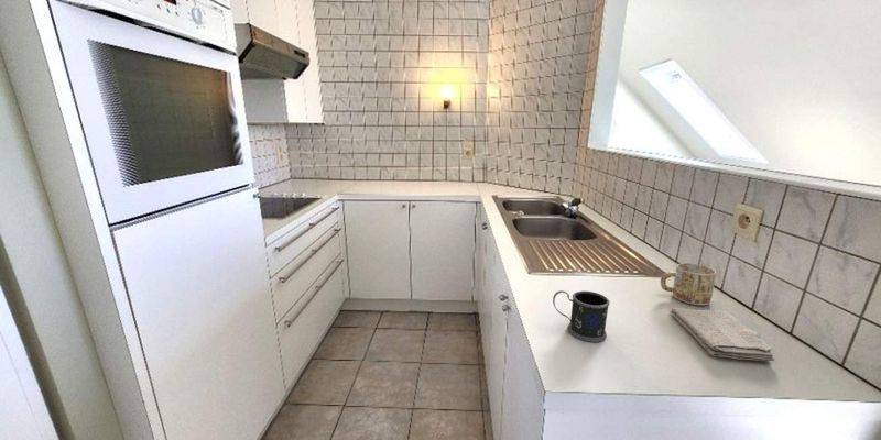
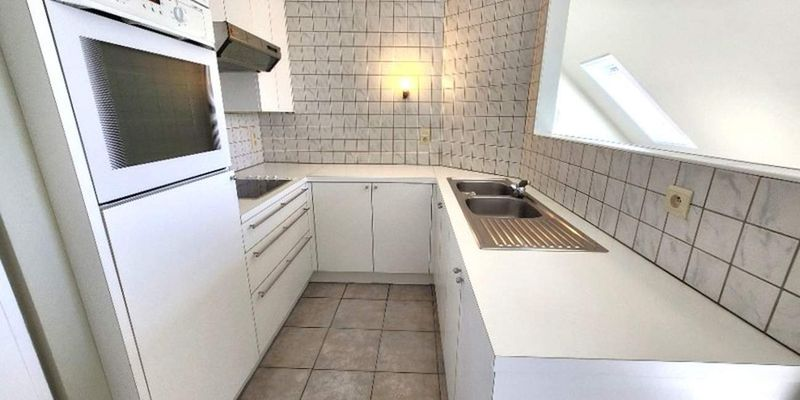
- mug [552,289,611,343]
- washcloth [670,307,775,362]
- mug [660,262,717,306]
